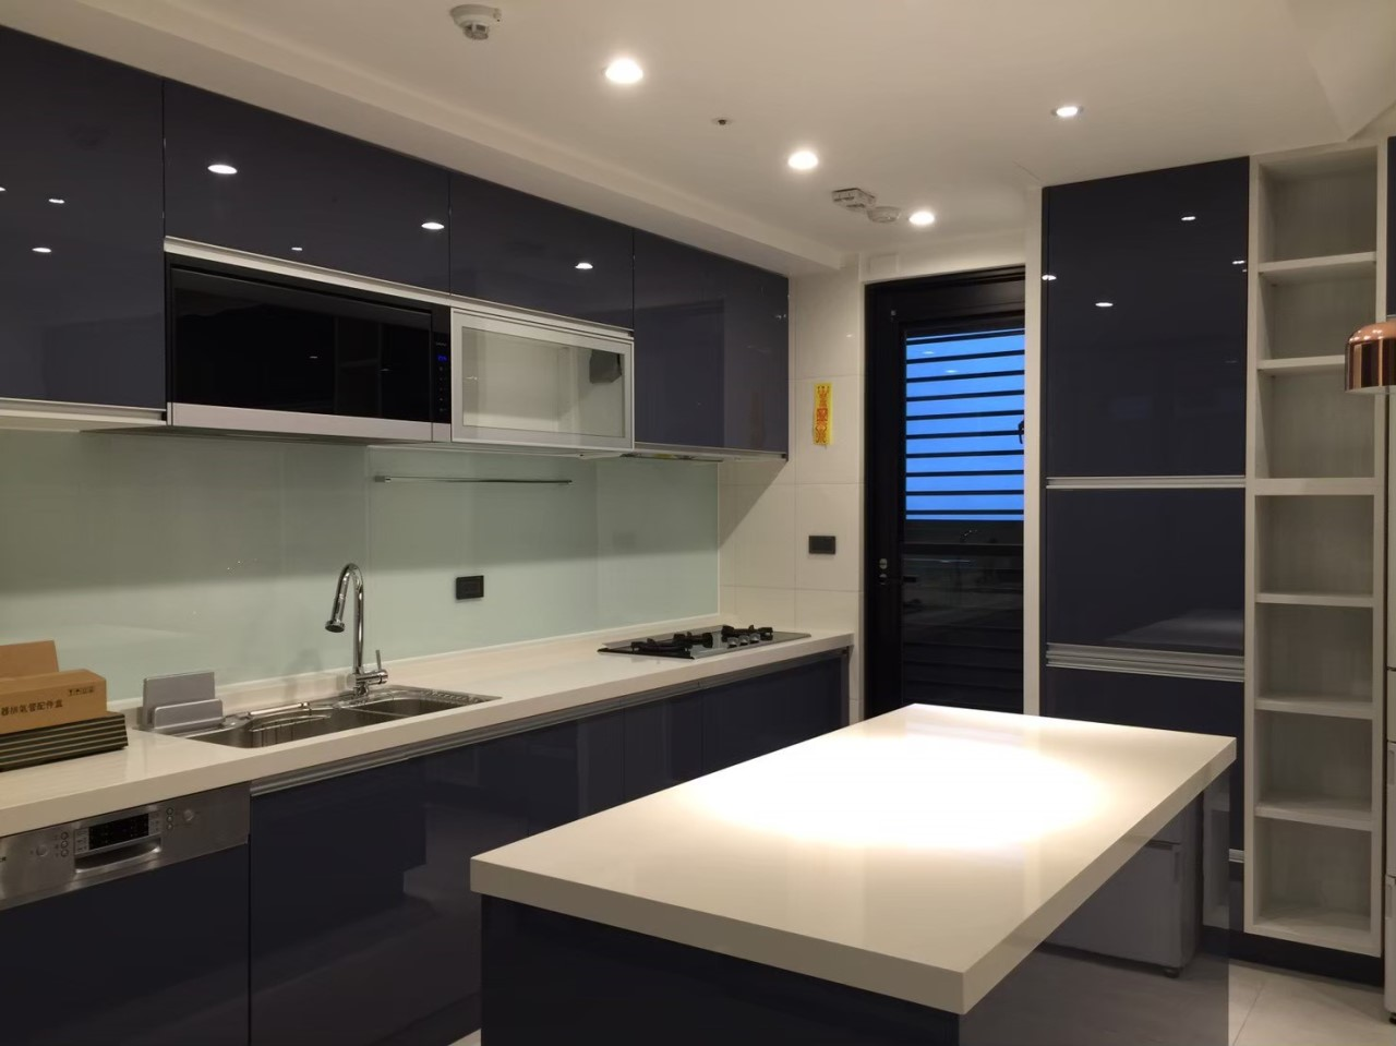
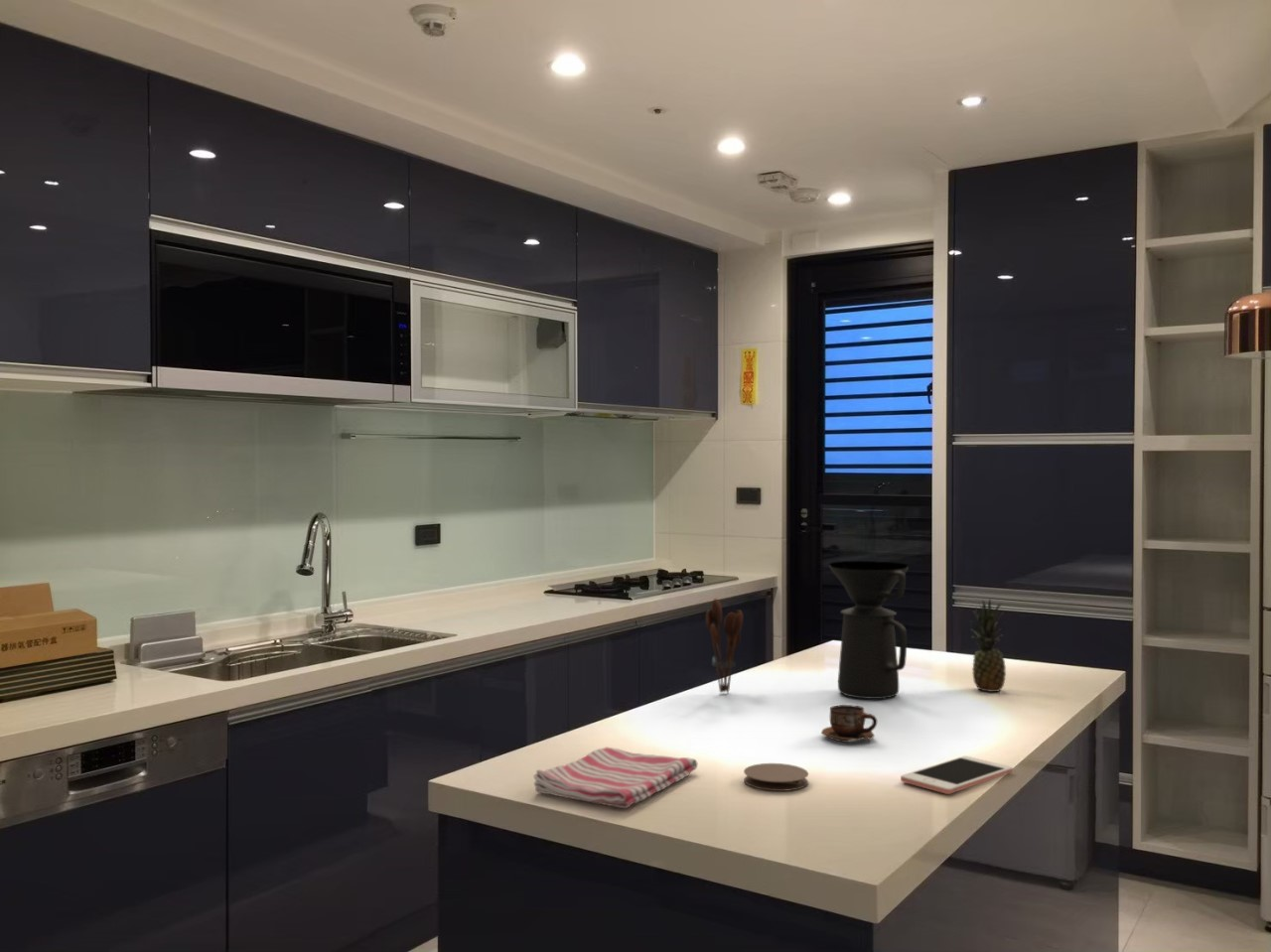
+ fruit [969,598,1007,693]
+ coaster [743,762,809,792]
+ cup [820,704,878,744]
+ utensil holder [705,598,744,694]
+ dish towel [533,747,698,809]
+ cell phone [900,755,1014,795]
+ coffee maker [828,560,910,700]
